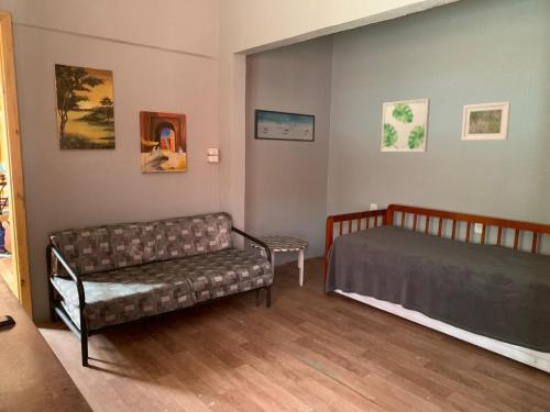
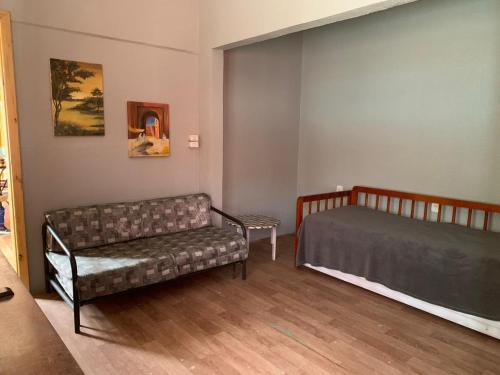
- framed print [461,101,512,142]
- wall art [380,98,431,153]
- wall art [253,108,316,143]
